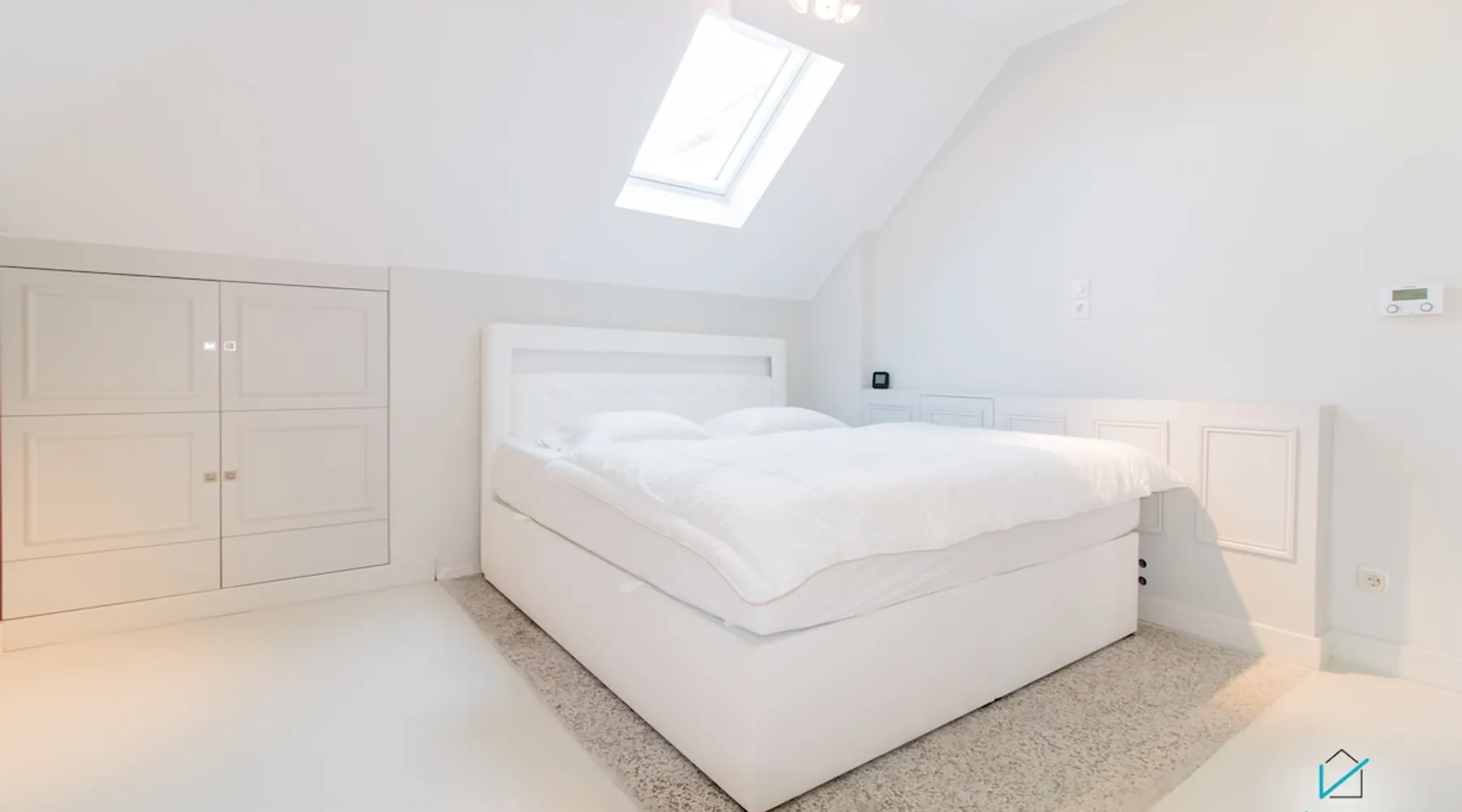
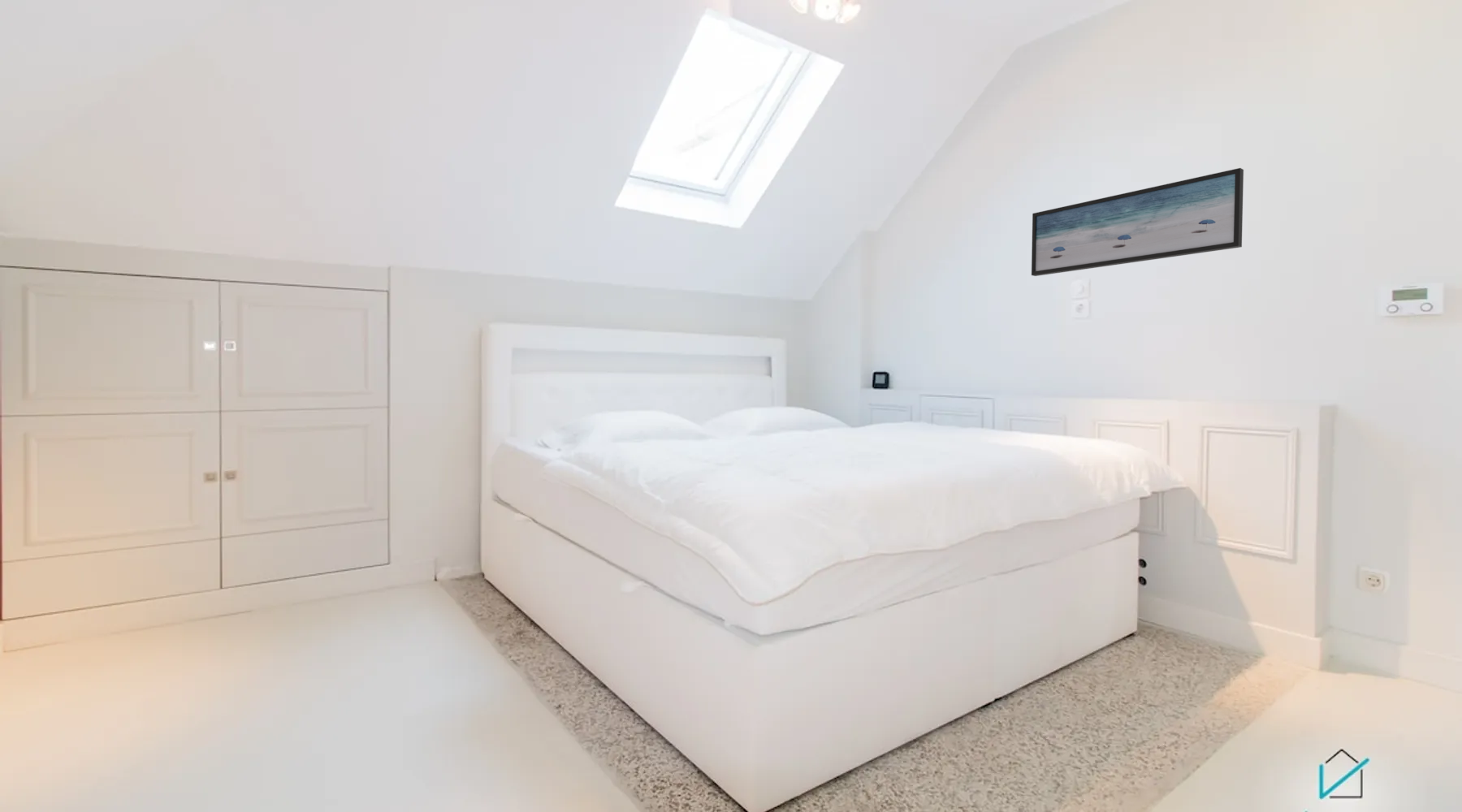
+ wall art [1031,167,1244,277]
